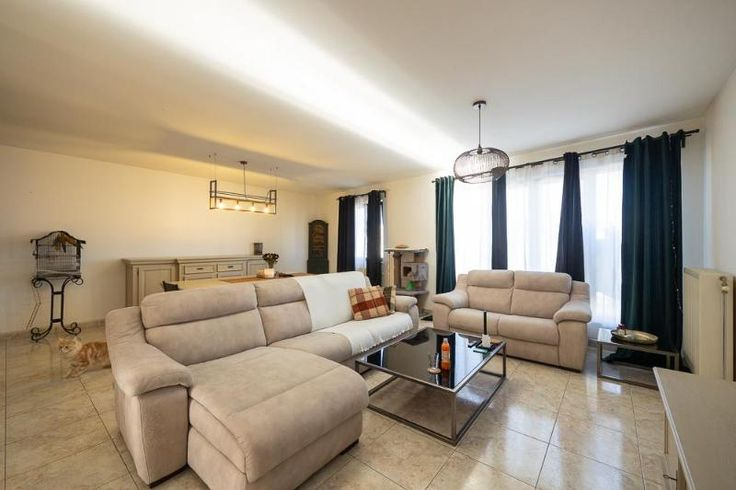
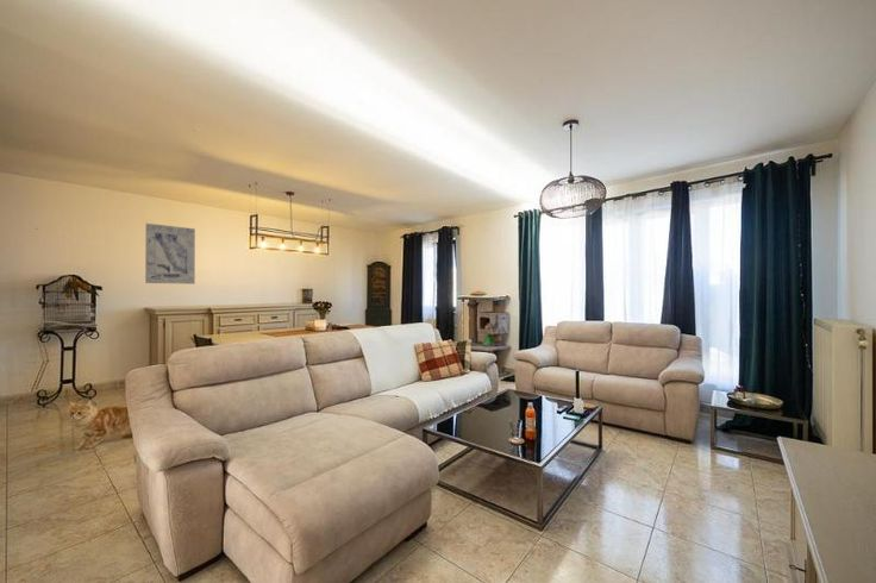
+ wall art [144,222,196,286]
